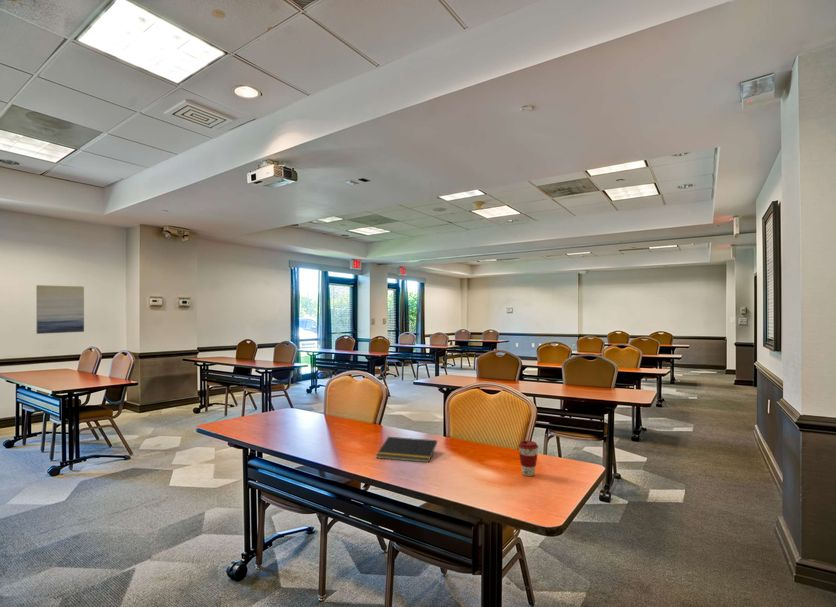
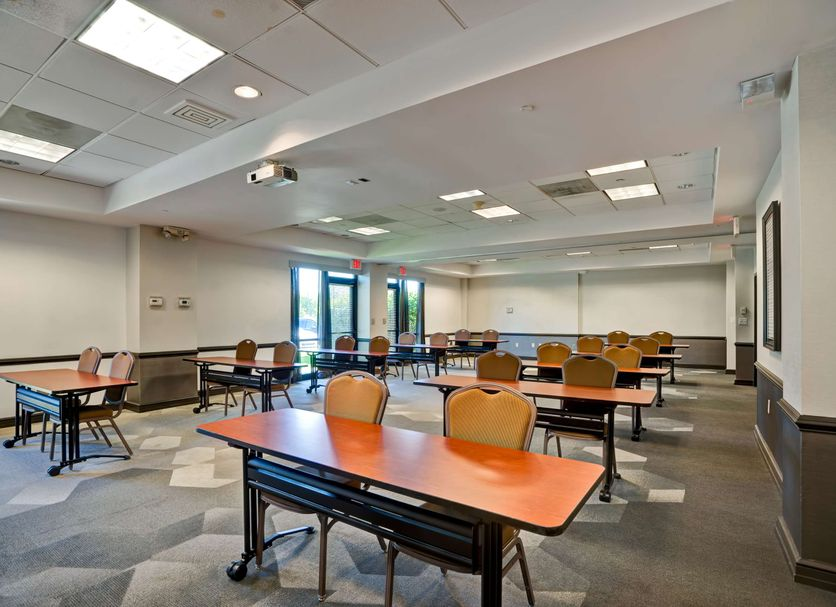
- notepad [375,436,438,463]
- coffee cup [517,440,539,477]
- wall art [35,284,85,335]
